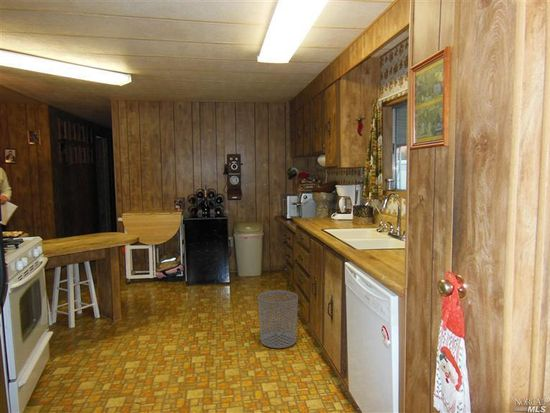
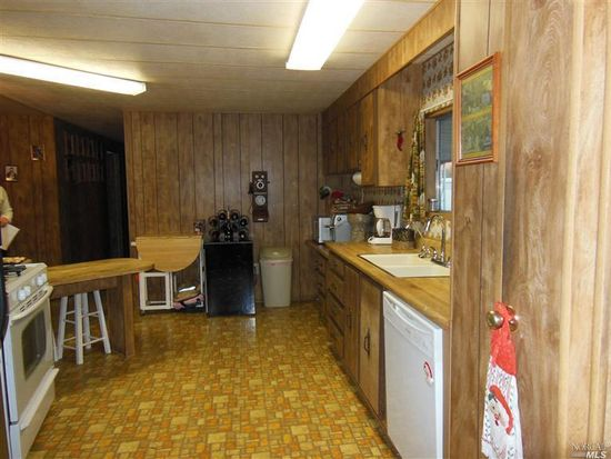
- waste bin [257,289,299,349]
